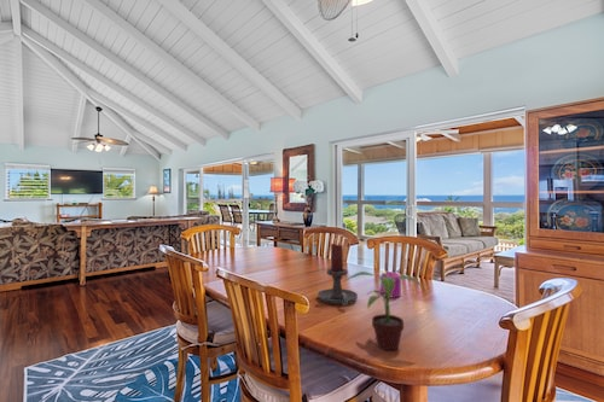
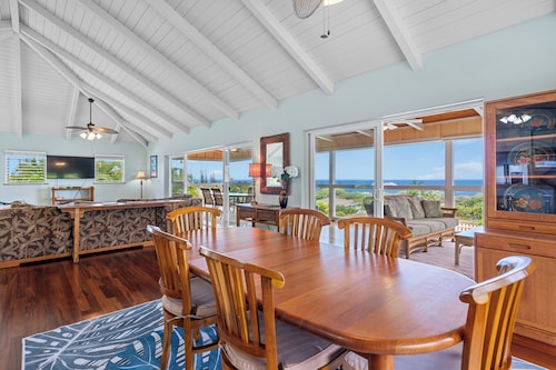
- potted plant [343,270,429,351]
- candle holder [316,243,359,307]
- candle [378,268,402,298]
